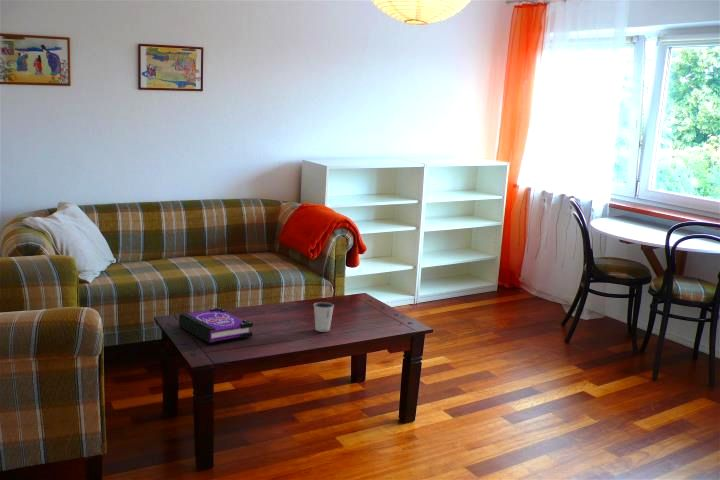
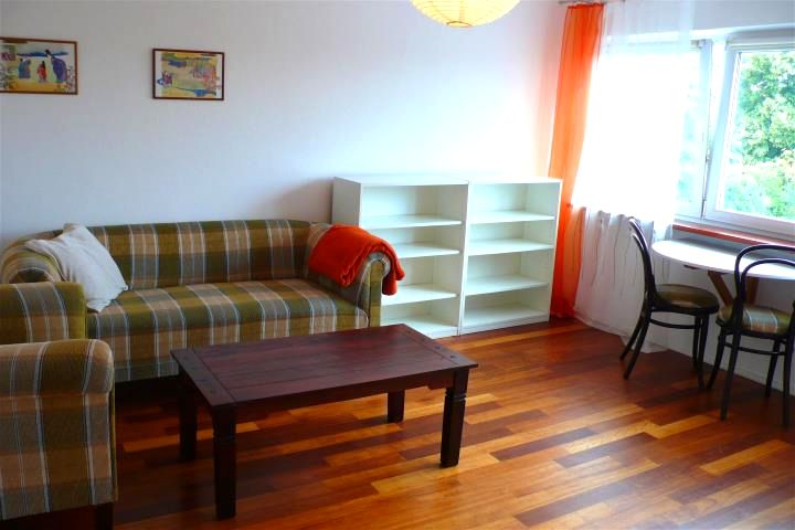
- board game [178,307,254,344]
- dixie cup [313,301,335,333]
